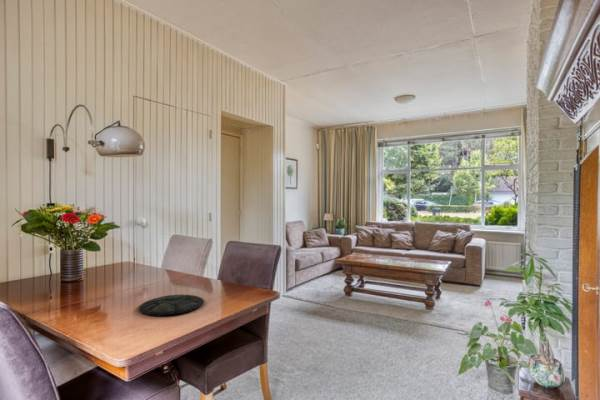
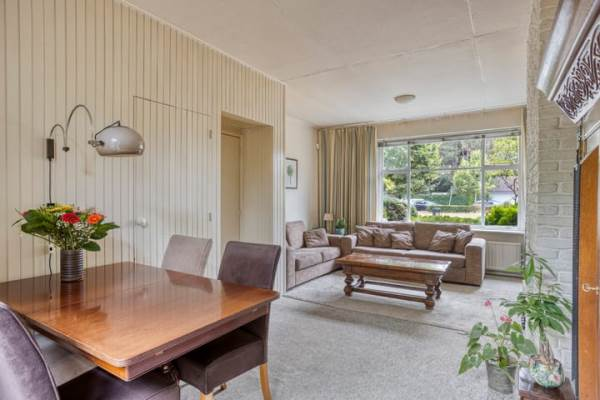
- plate [138,293,205,317]
